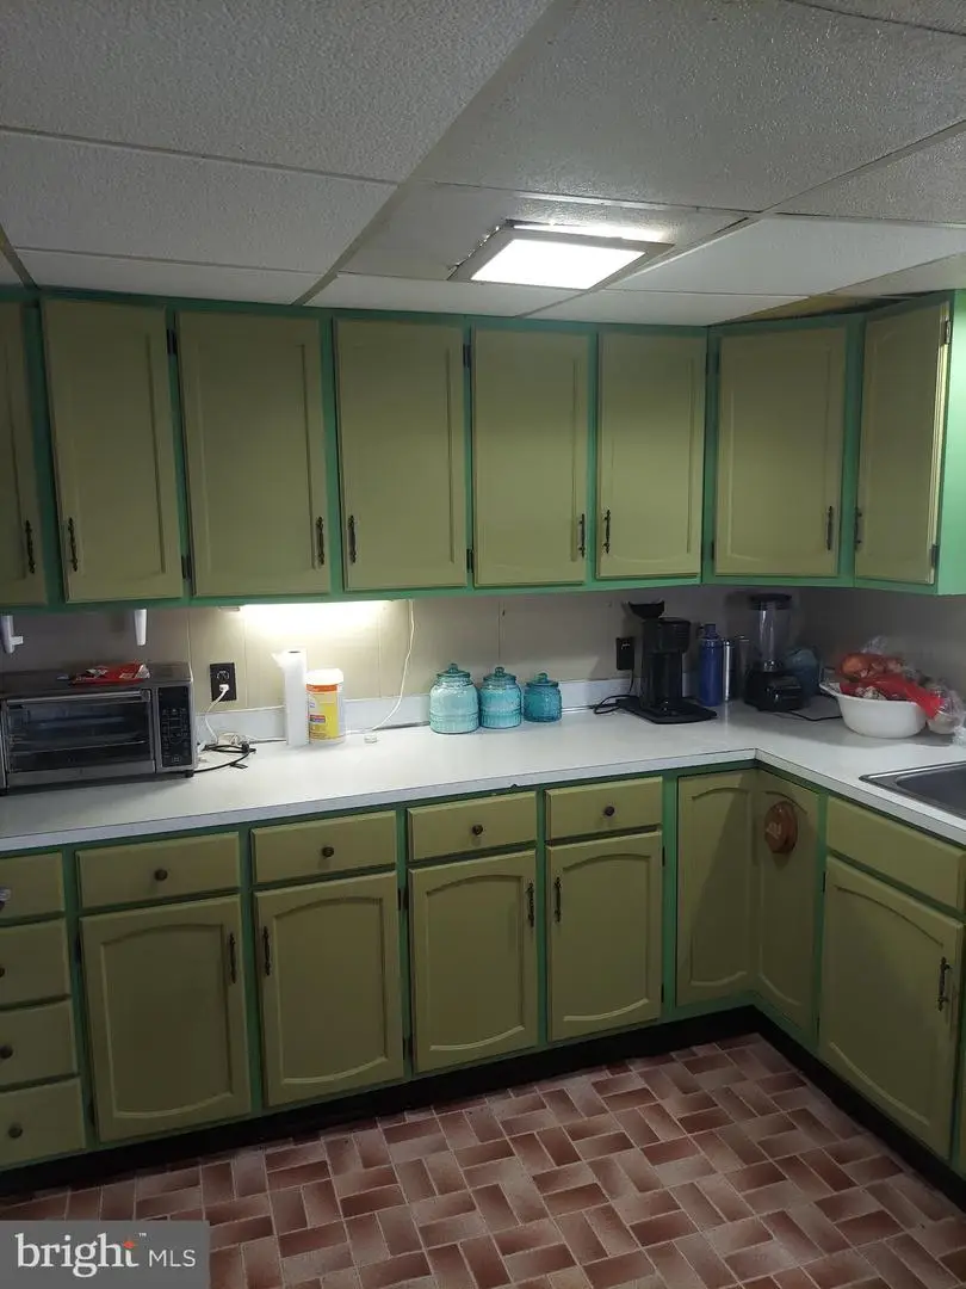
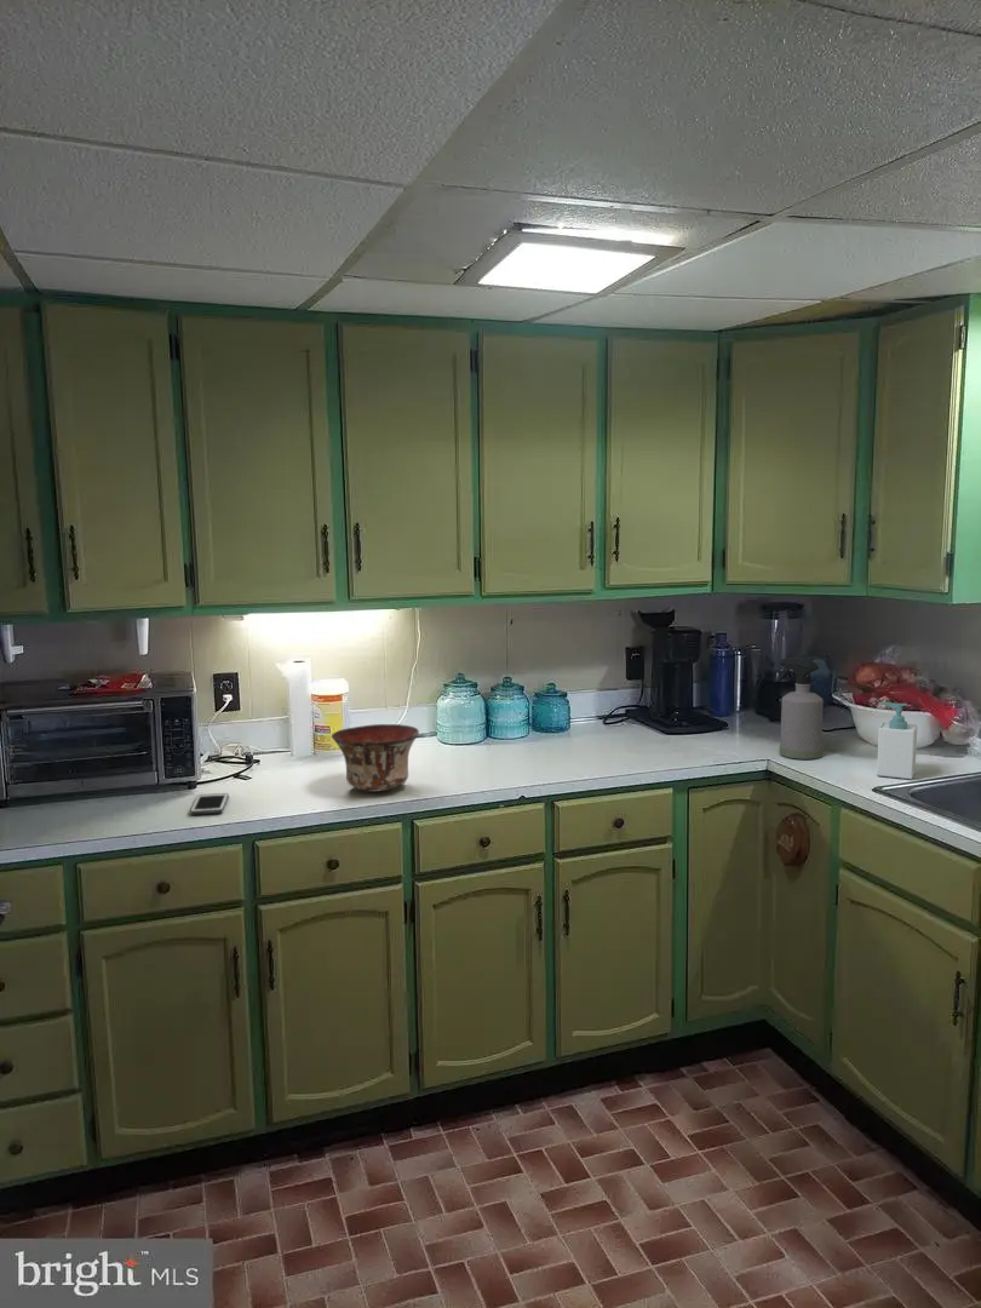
+ spray bottle [775,656,825,761]
+ soap bottle [876,701,918,780]
+ bowl [331,723,420,793]
+ cell phone [189,792,230,816]
